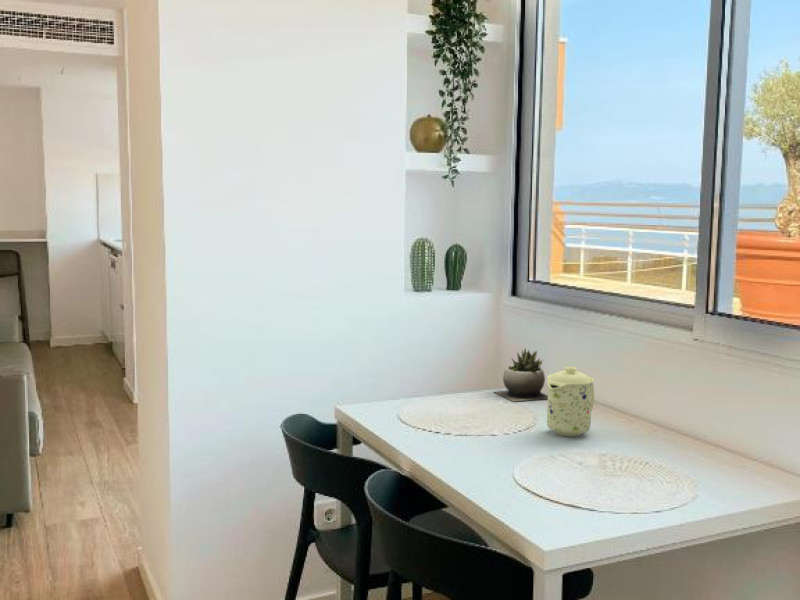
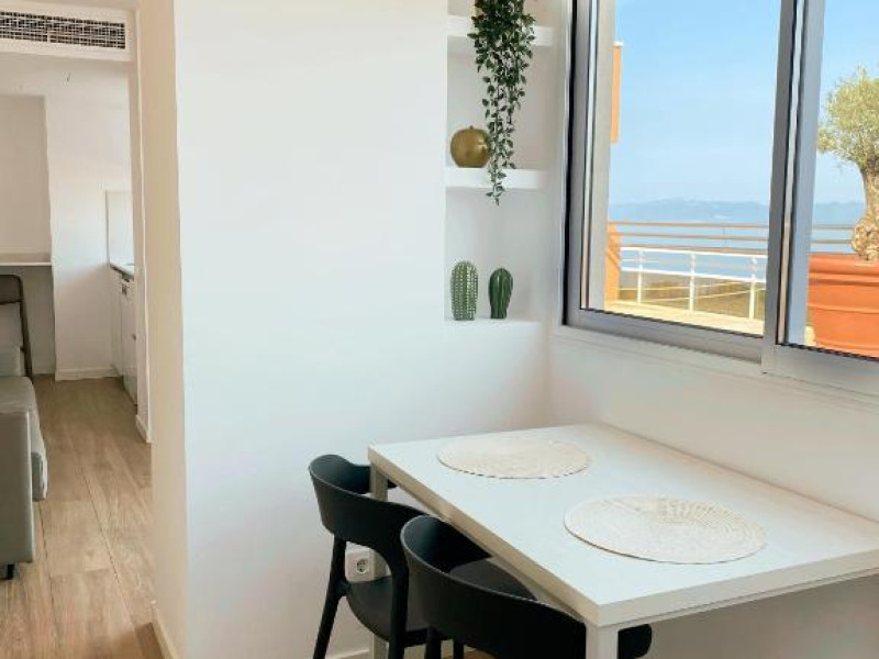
- succulent plant [493,347,548,403]
- mug [546,366,595,437]
